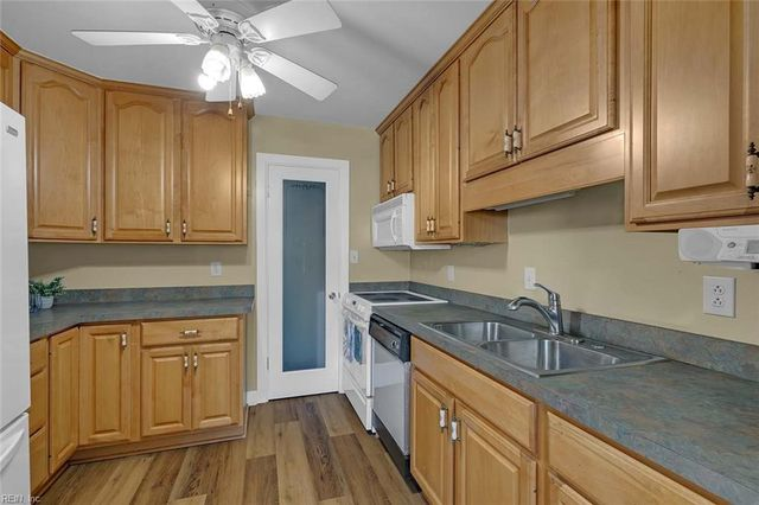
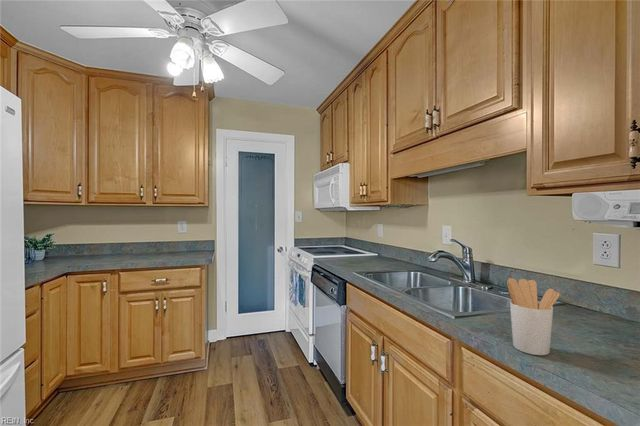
+ utensil holder [506,277,561,356]
